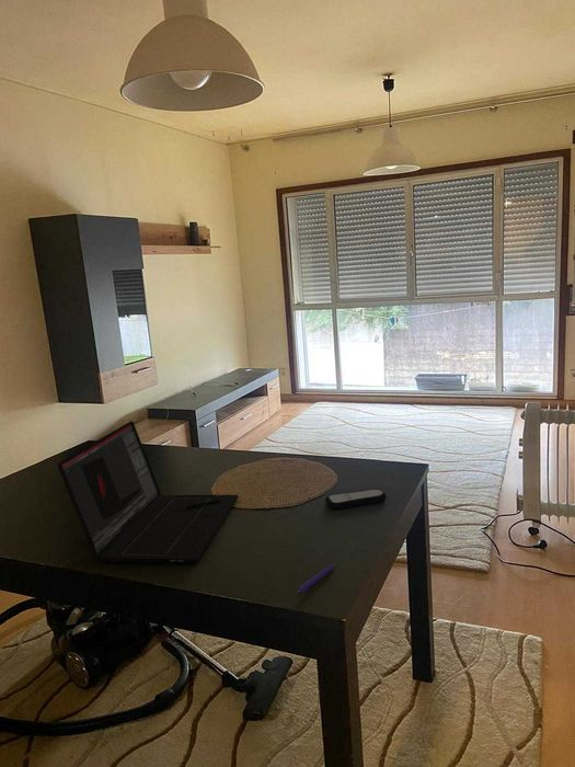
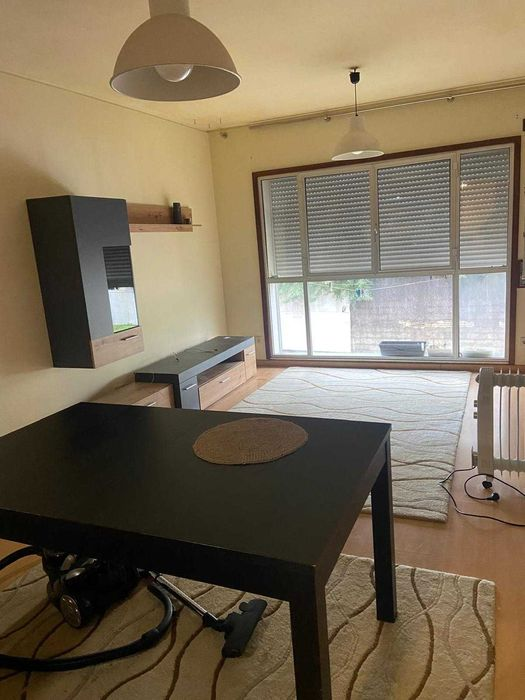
- laptop [57,420,240,564]
- pen [297,563,336,595]
- remote control [324,488,388,511]
